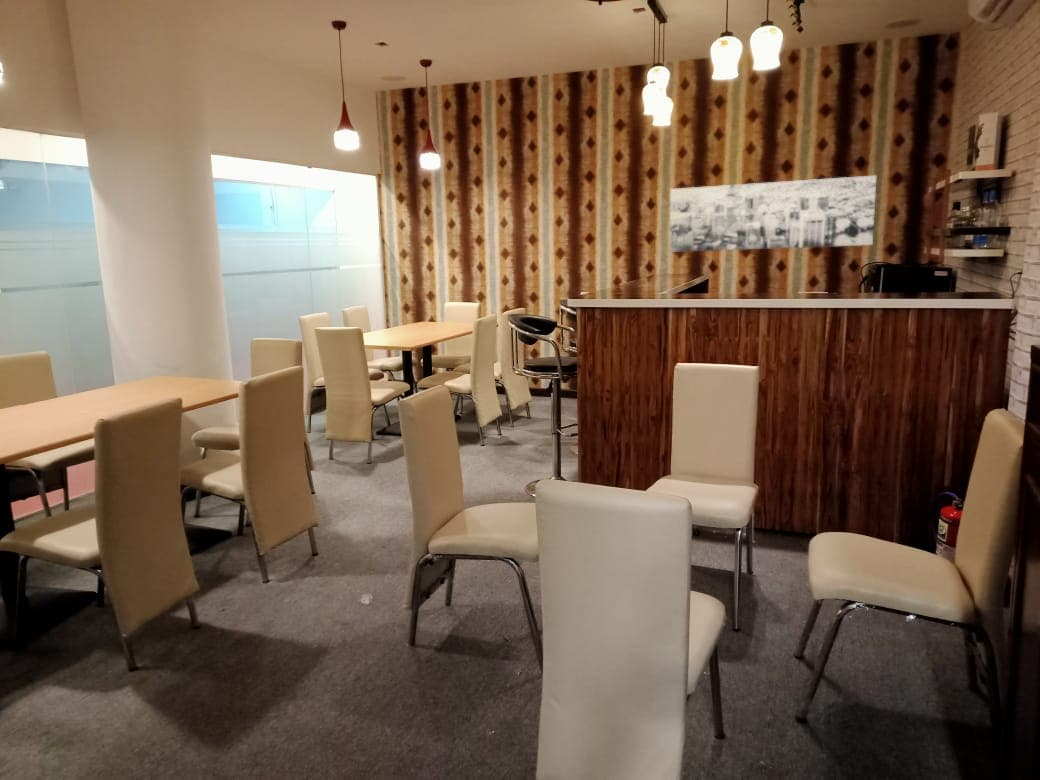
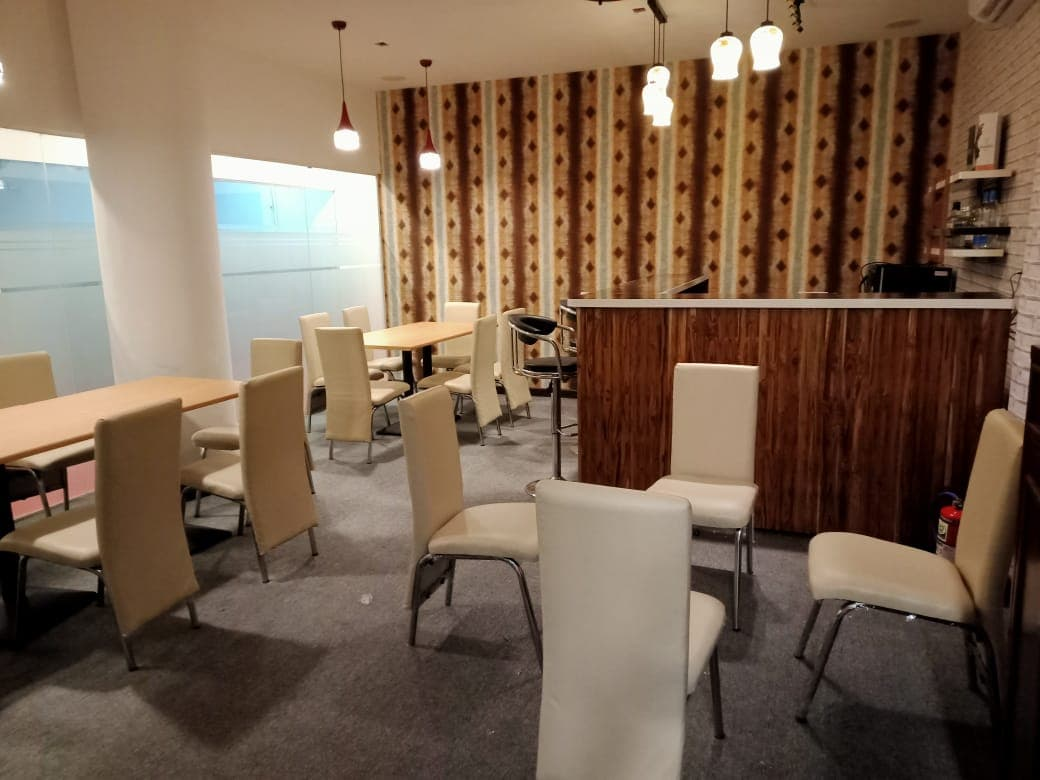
- wall art [669,175,877,253]
